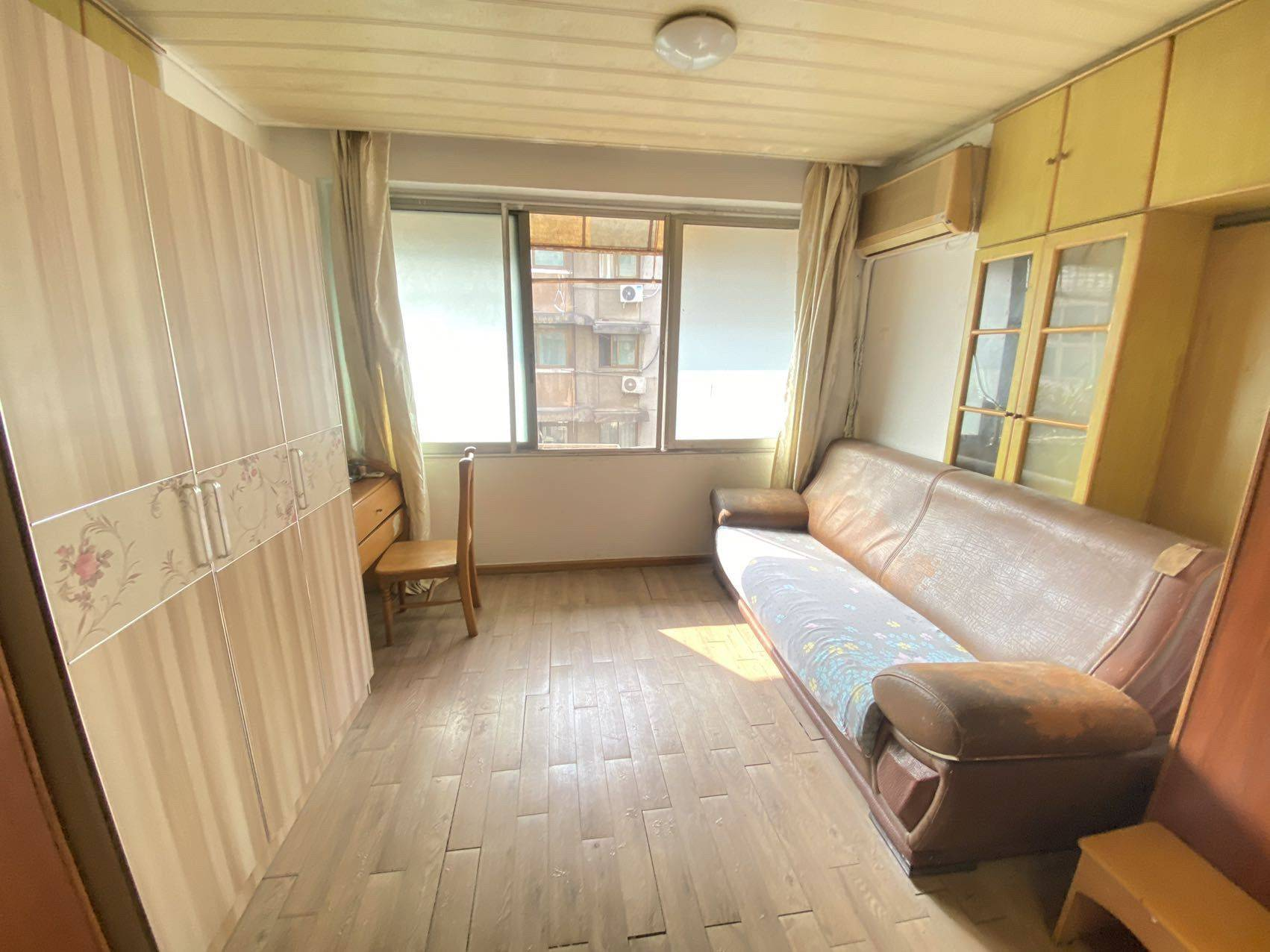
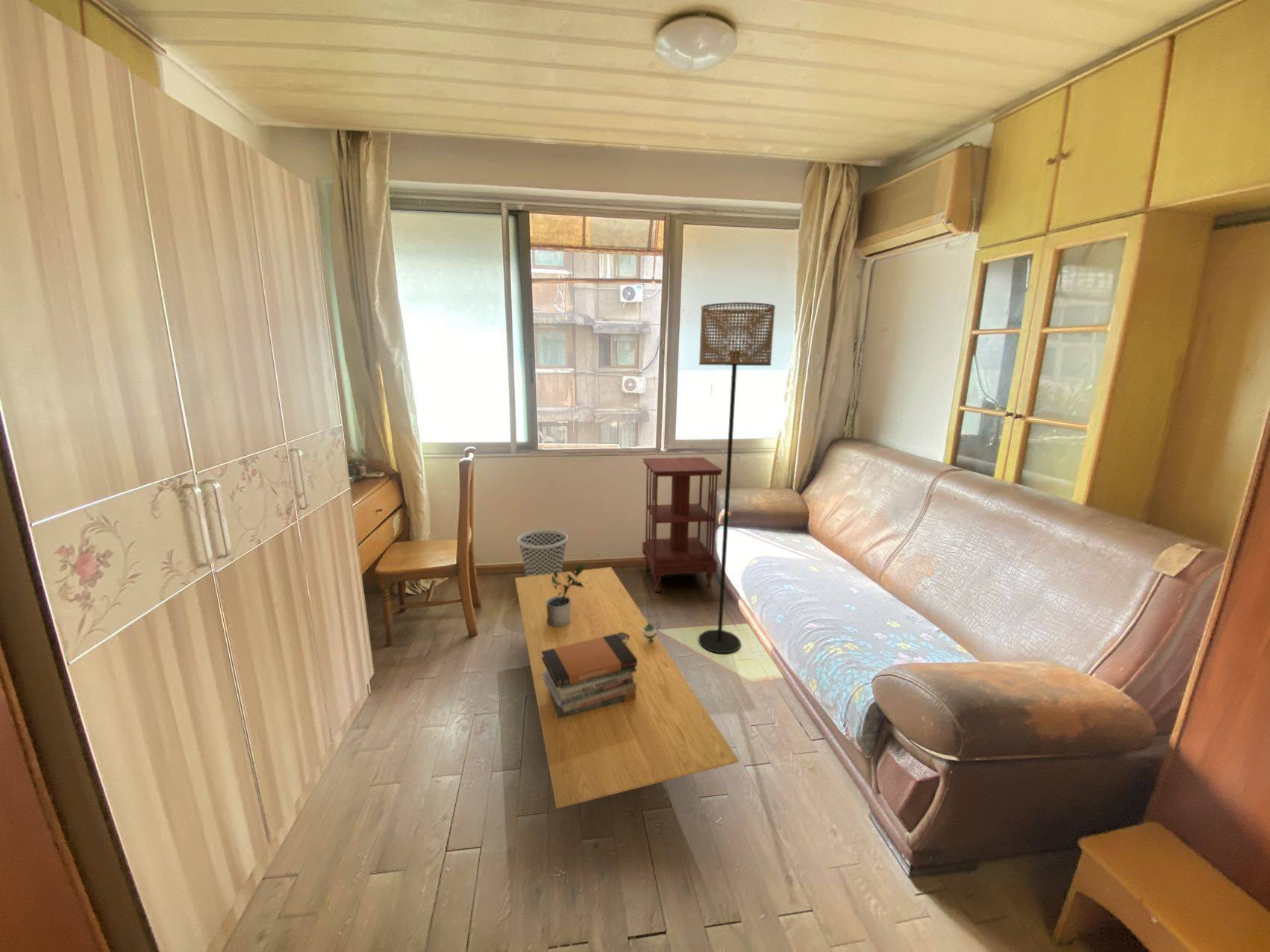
+ wastebasket [517,529,569,577]
+ coffee table [514,566,739,809]
+ teapot [617,621,661,644]
+ side table [641,457,724,592]
+ book stack [542,634,637,718]
+ potted plant [546,563,585,627]
+ floor lamp [698,301,776,654]
